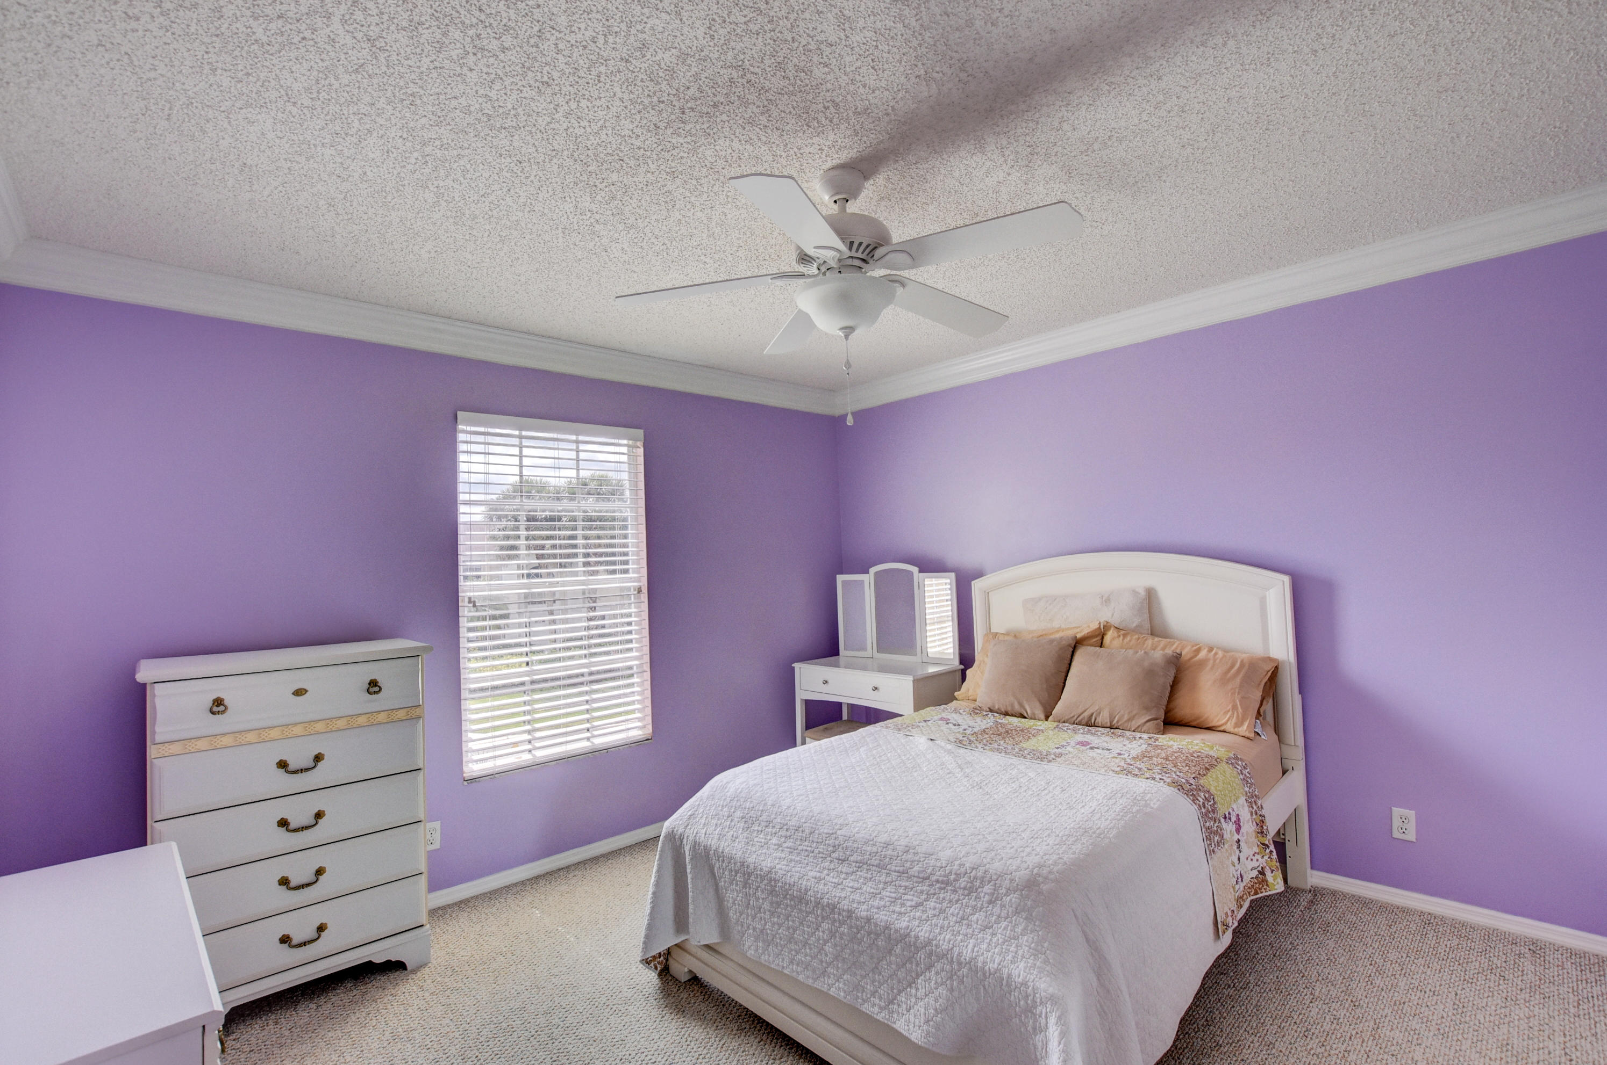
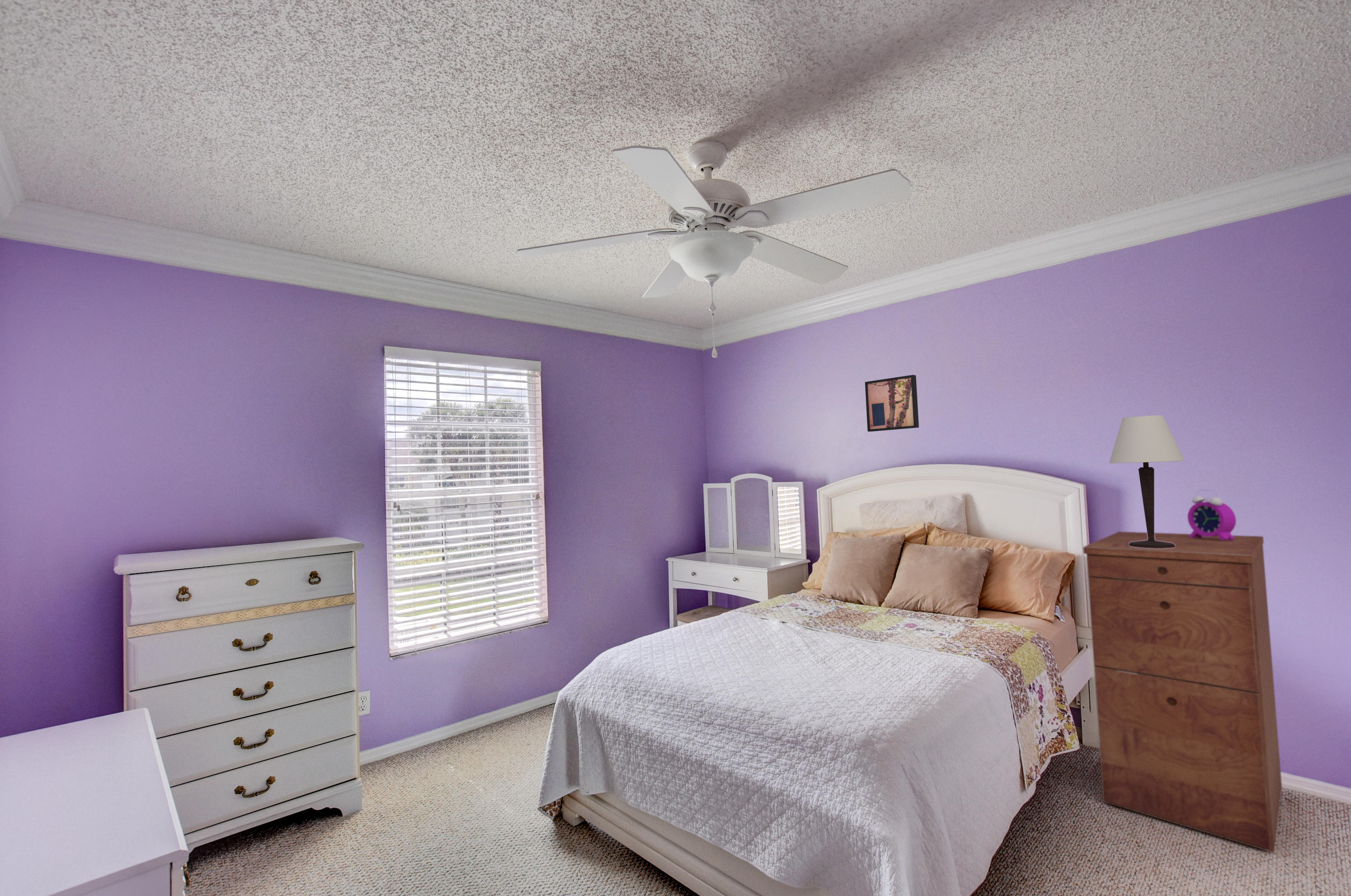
+ table lamp [1109,415,1185,549]
+ filing cabinet [1083,531,1282,854]
+ alarm clock [1187,489,1237,541]
+ wall art [865,375,919,432]
